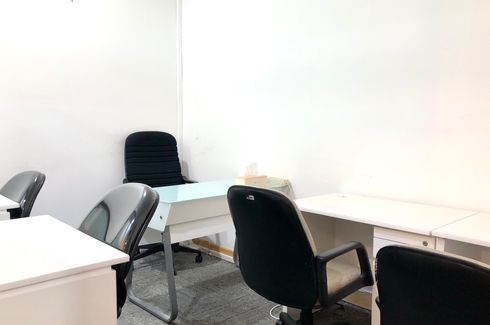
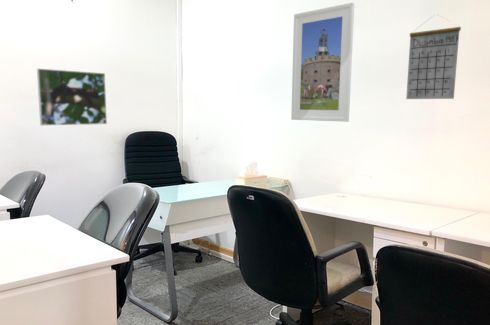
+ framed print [290,1,355,123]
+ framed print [36,68,108,127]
+ calendar [405,14,462,100]
